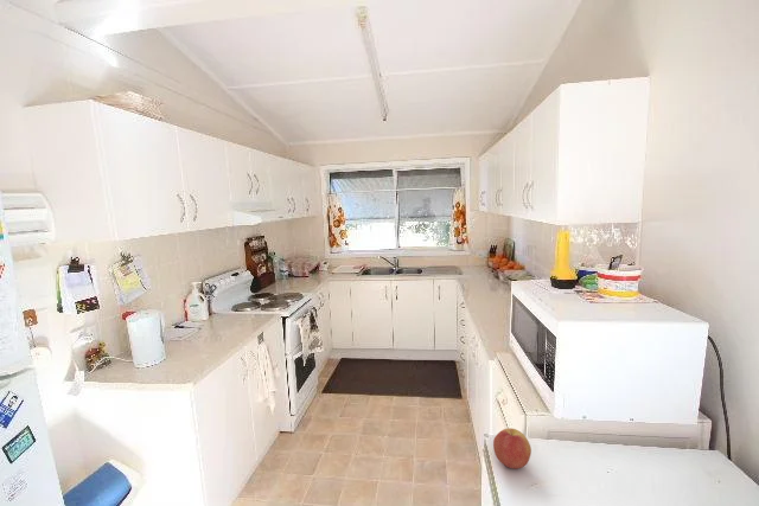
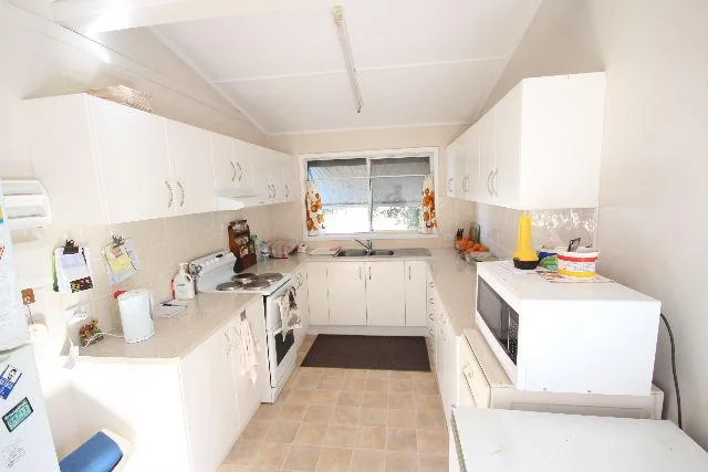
- apple [492,428,532,469]
